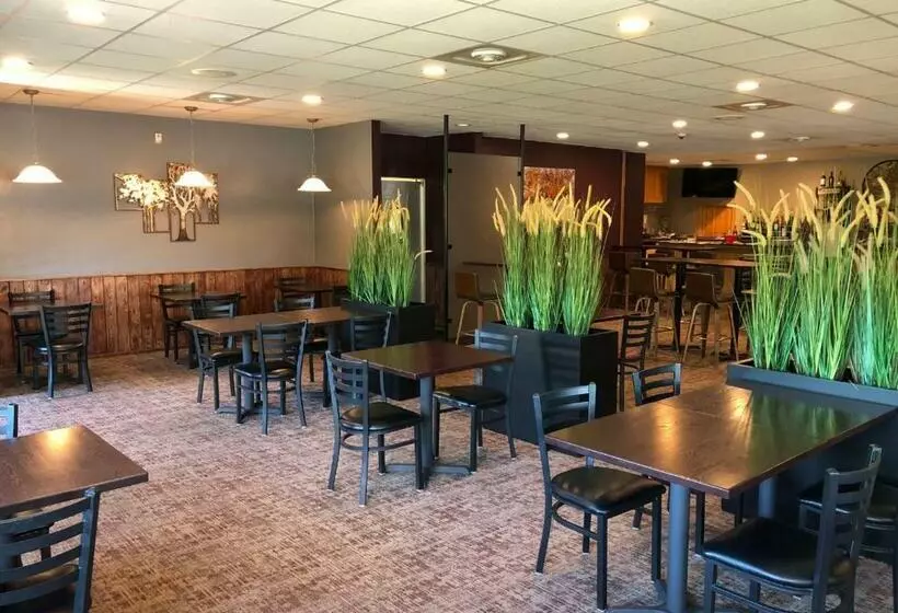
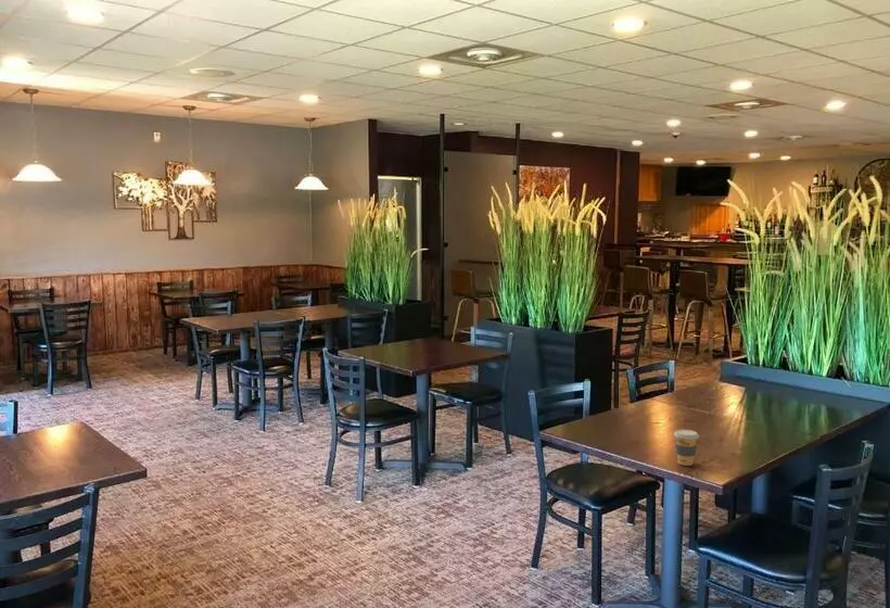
+ coffee cup [673,429,700,467]
